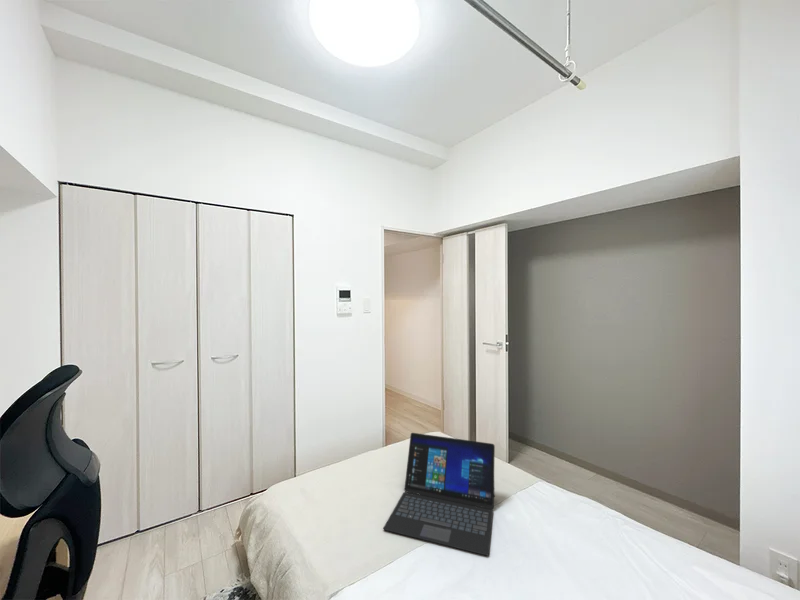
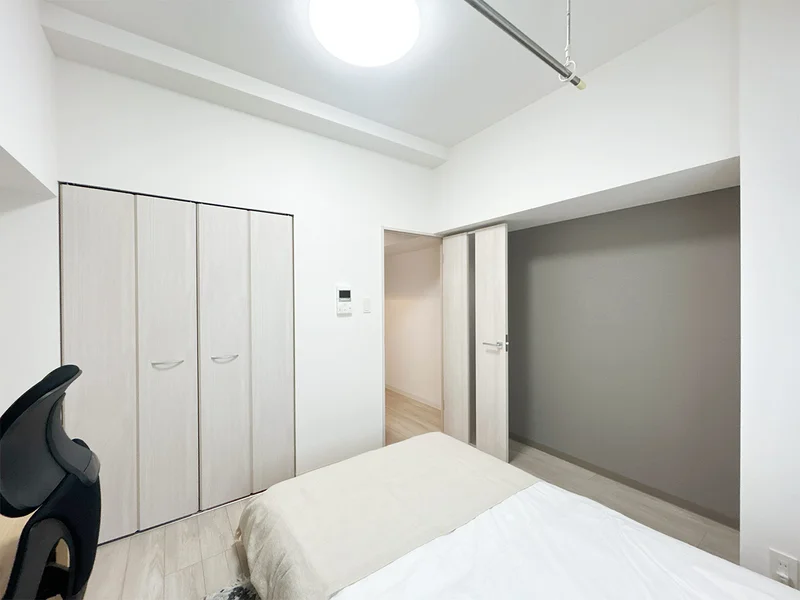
- laptop [382,432,496,557]
